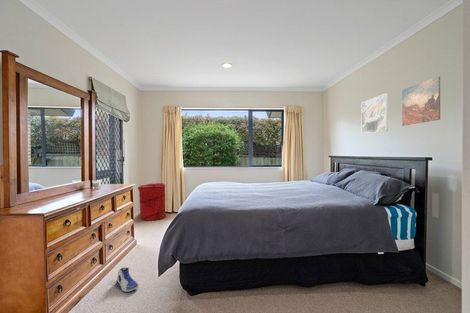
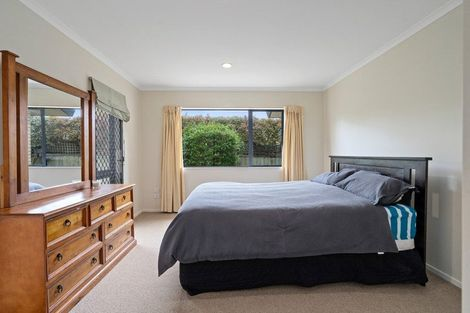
- wall art [401,75,441,127]
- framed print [361,92,389,135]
- sneaker [114,266,140,293]
- laundry hamper [137,182,167,221]
